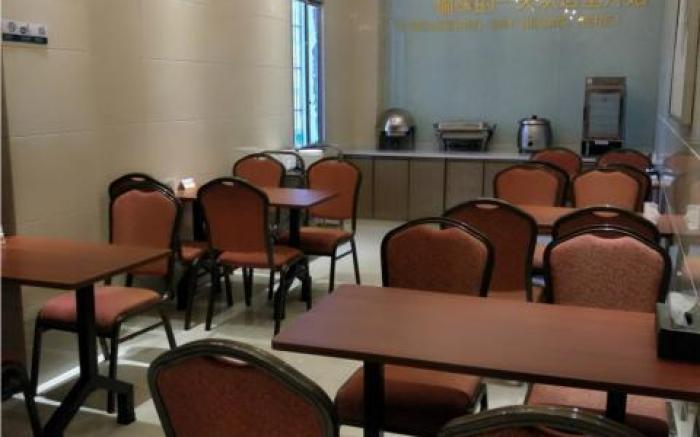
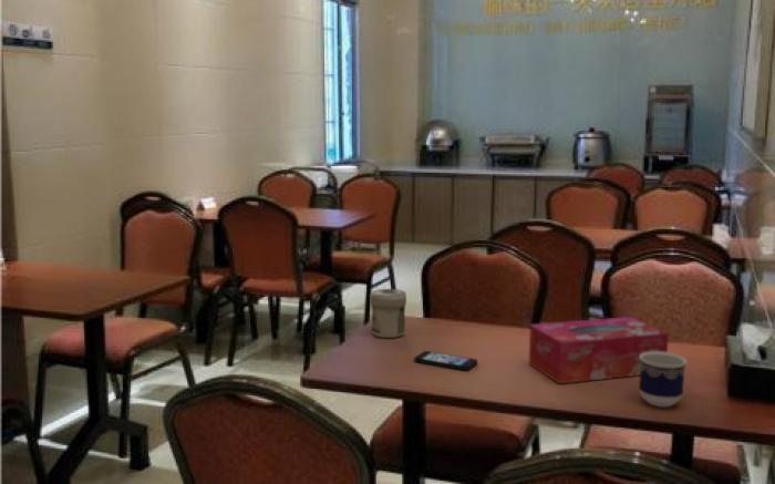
+ smartphone [413,350,478,371]
+ tissue box [528,316,670,384]
+ cup [638,351,688,408]
+ jar [369,288,407,339]
